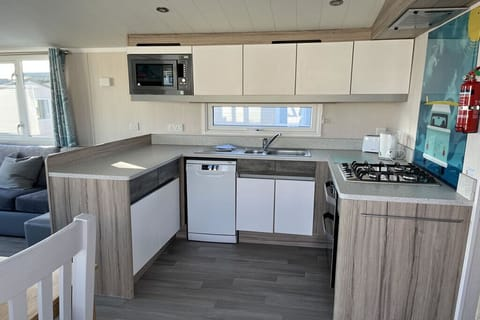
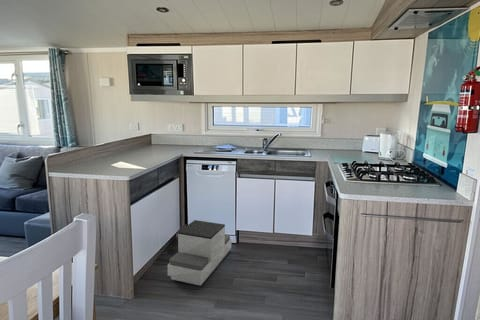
+ step stool [167,219,232,287]
